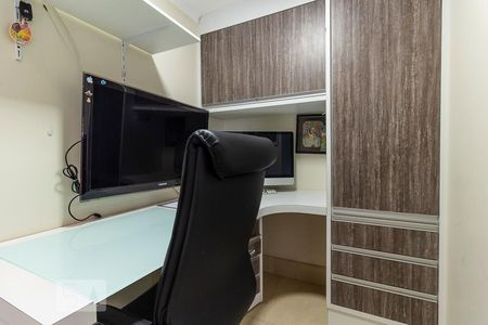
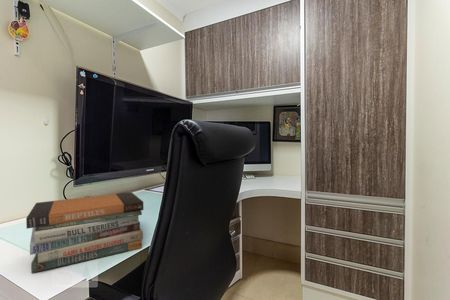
+ book stack [25,191,144,274]
